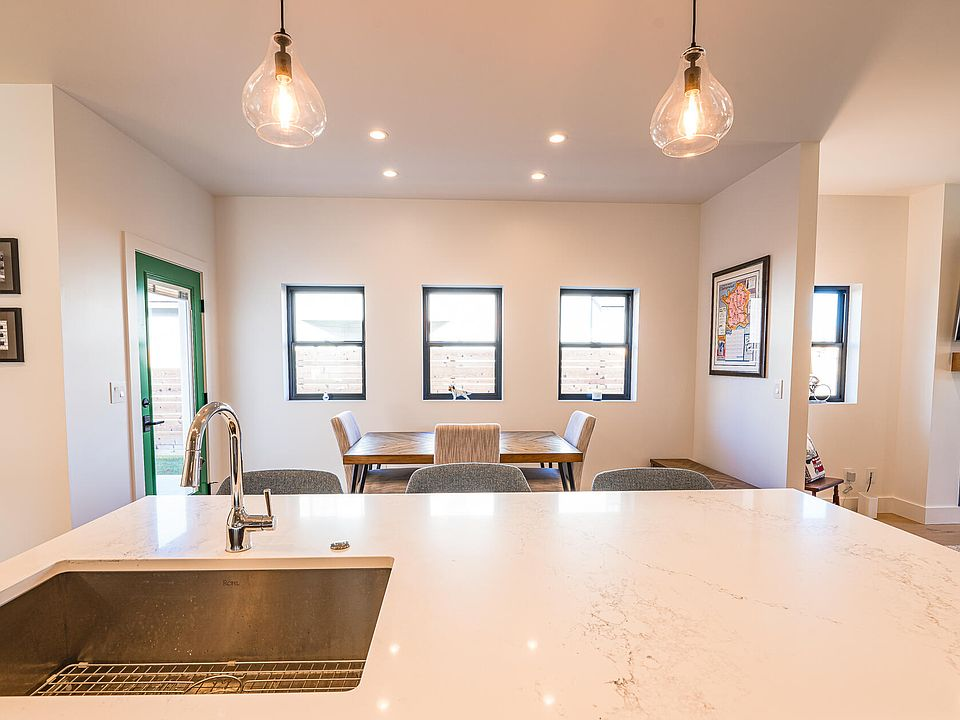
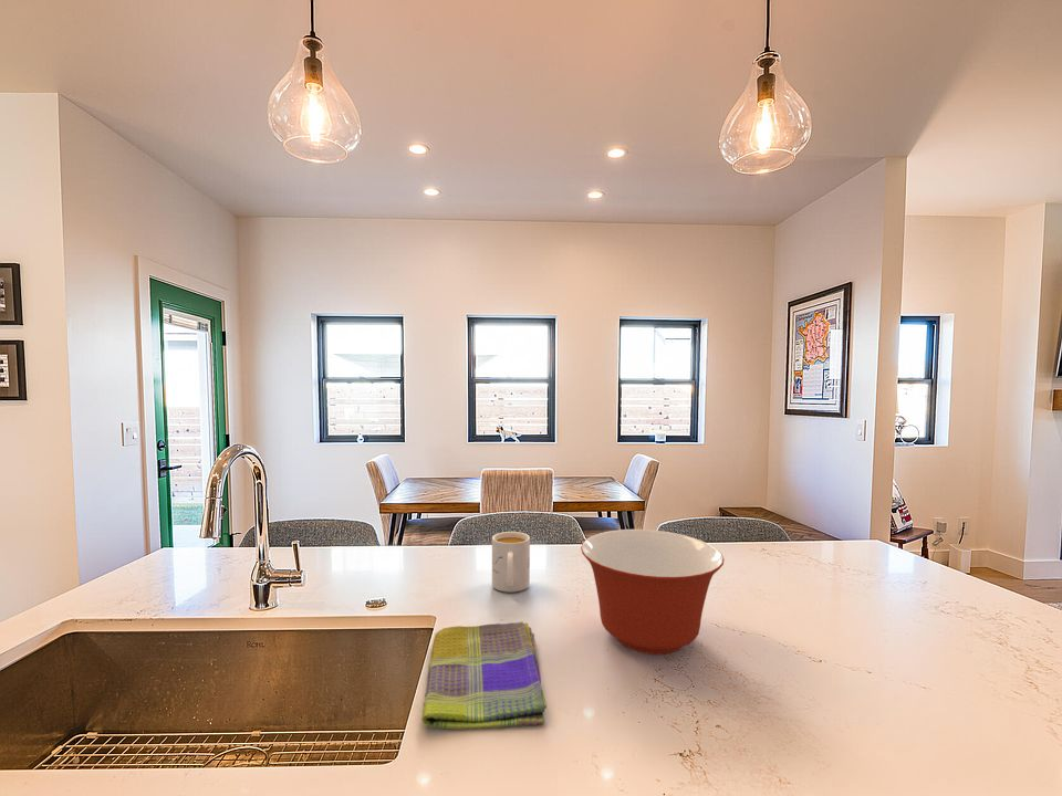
+ mug [491,531,531,594]
+ dish towel [421,621,548,731]
+ mixing bowl [580,528,725,656]
